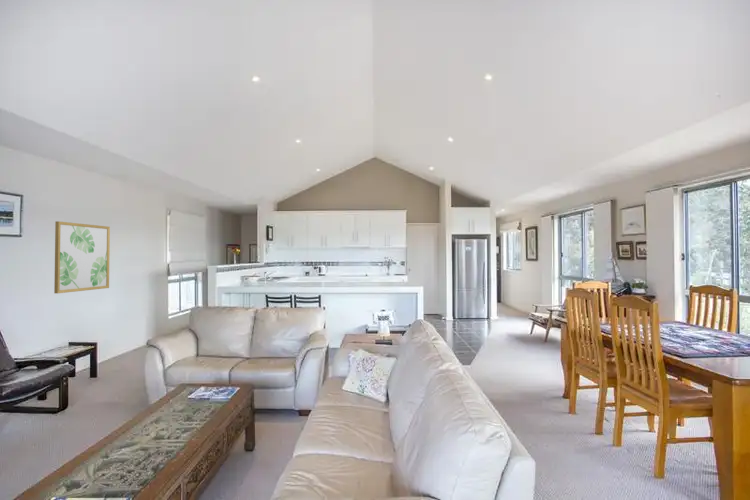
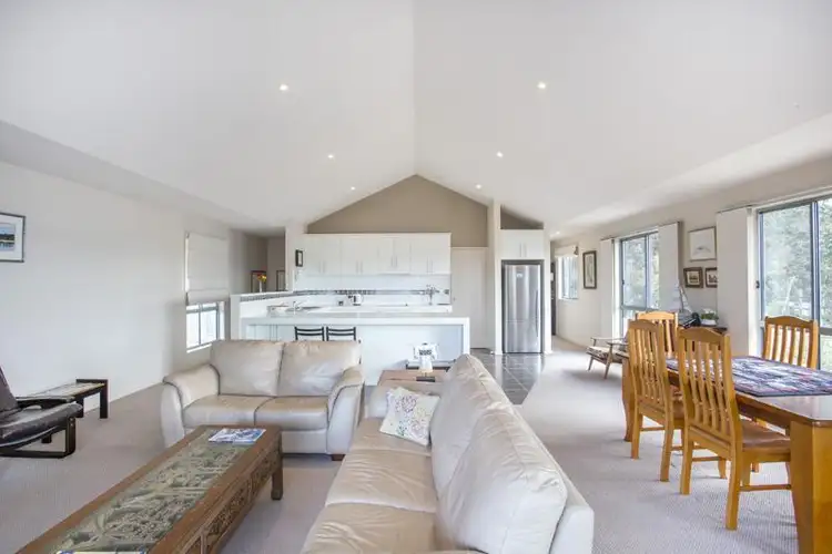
- wall art [53,220,111,294]
